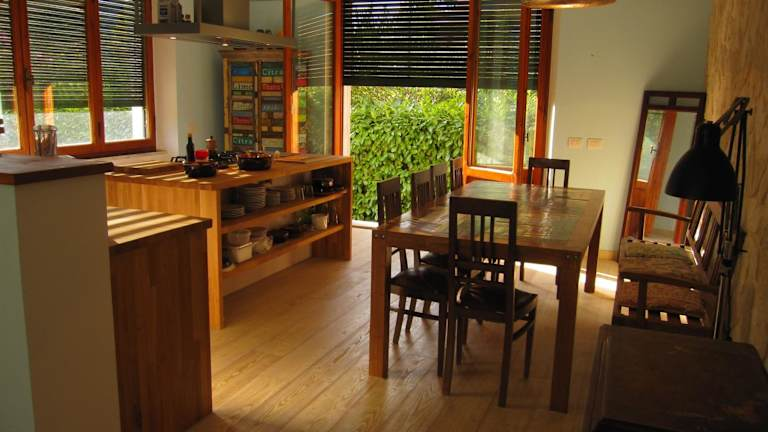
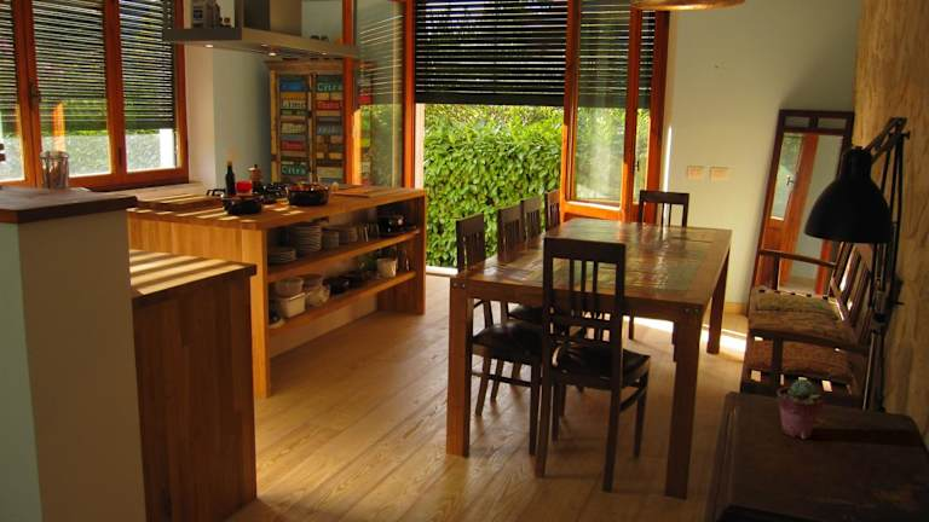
+ potted succulent [775,377,825,440]
